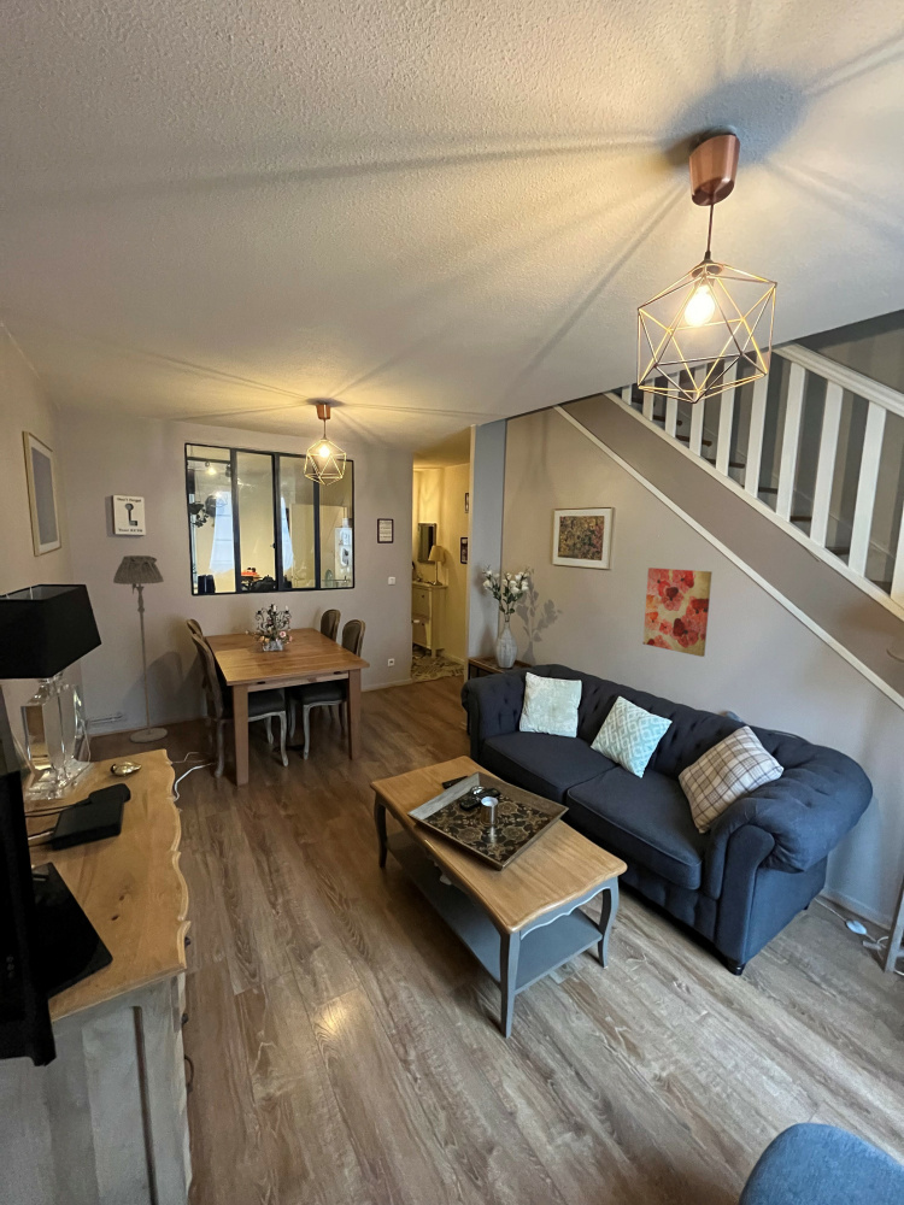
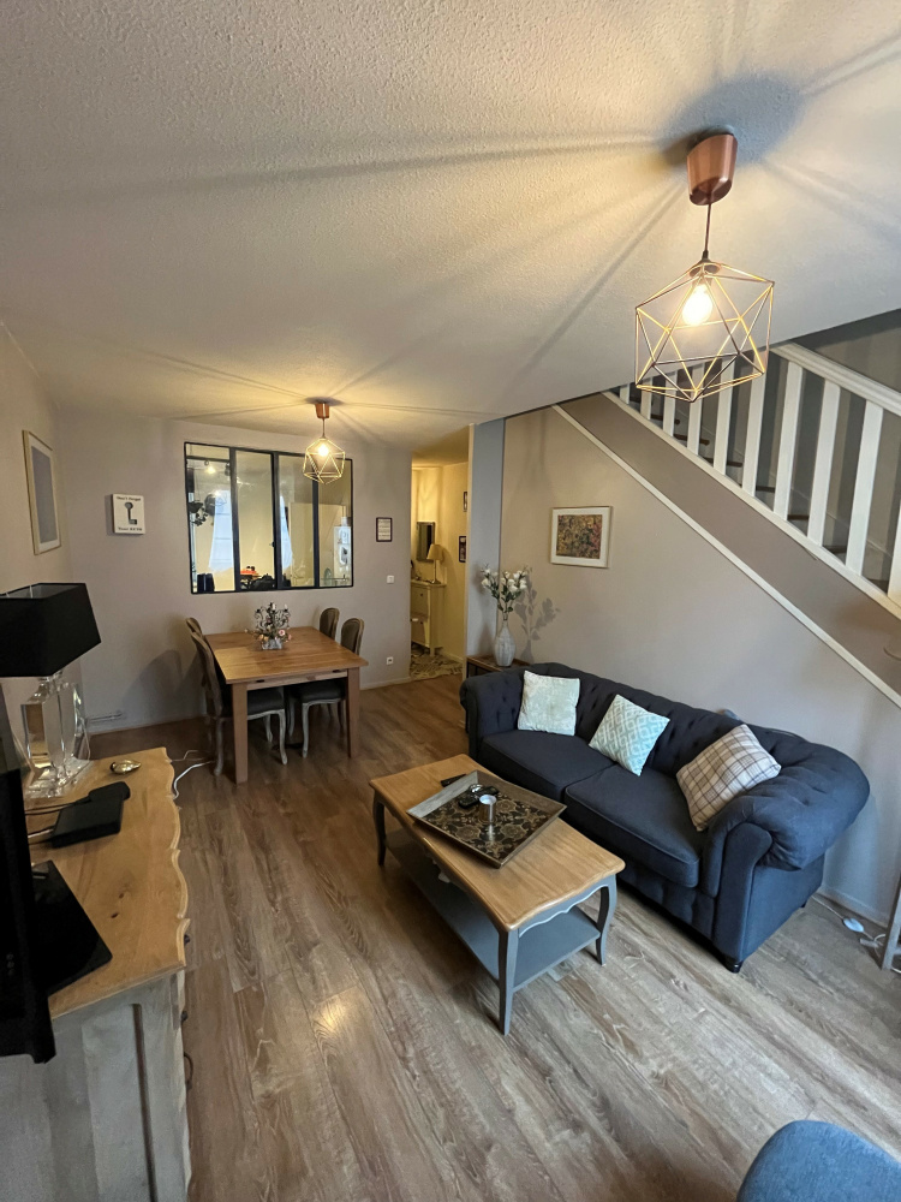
- floor lamp [112,554,169,743]
- wall art [642,566,714,658]
